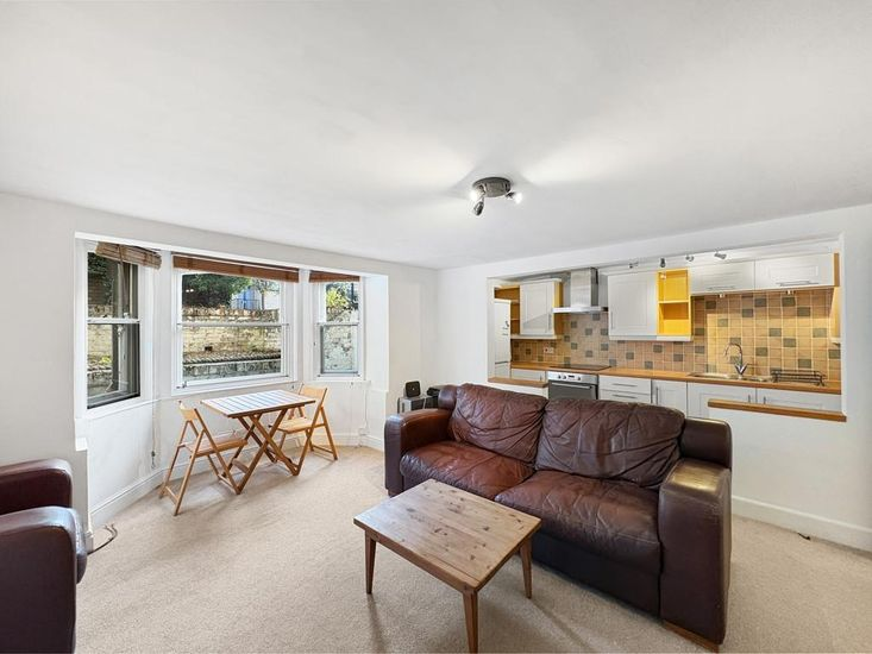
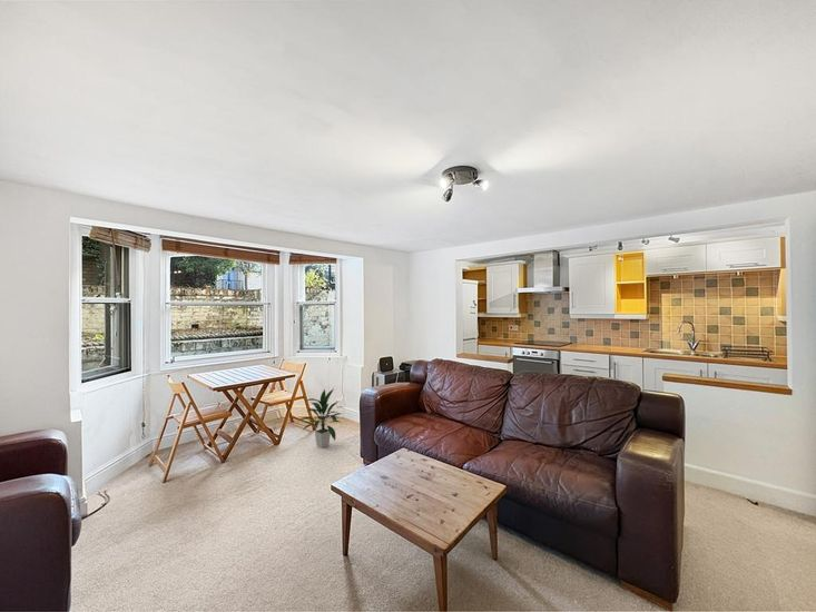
+ indoor plant [297,387,343,450]
